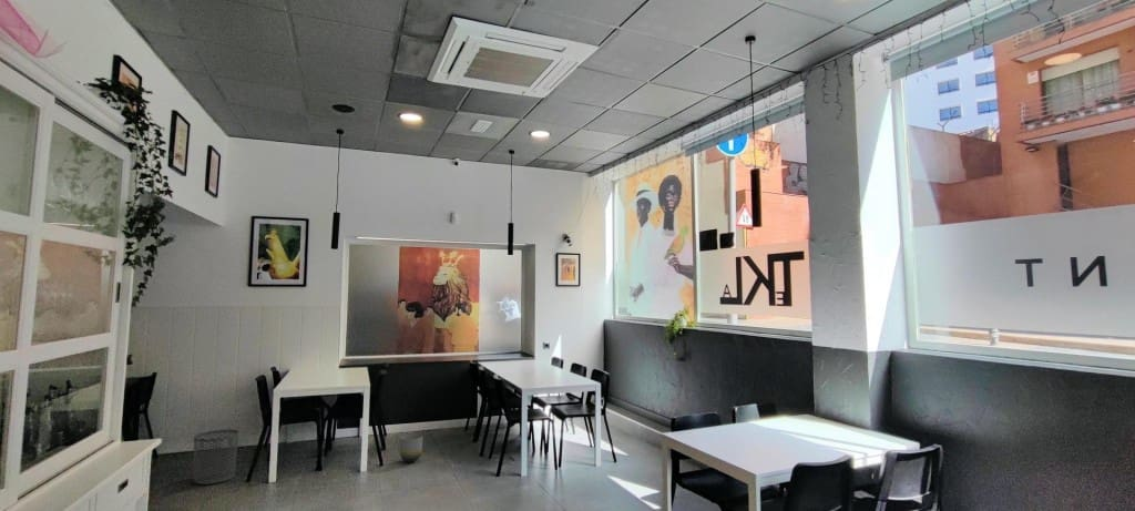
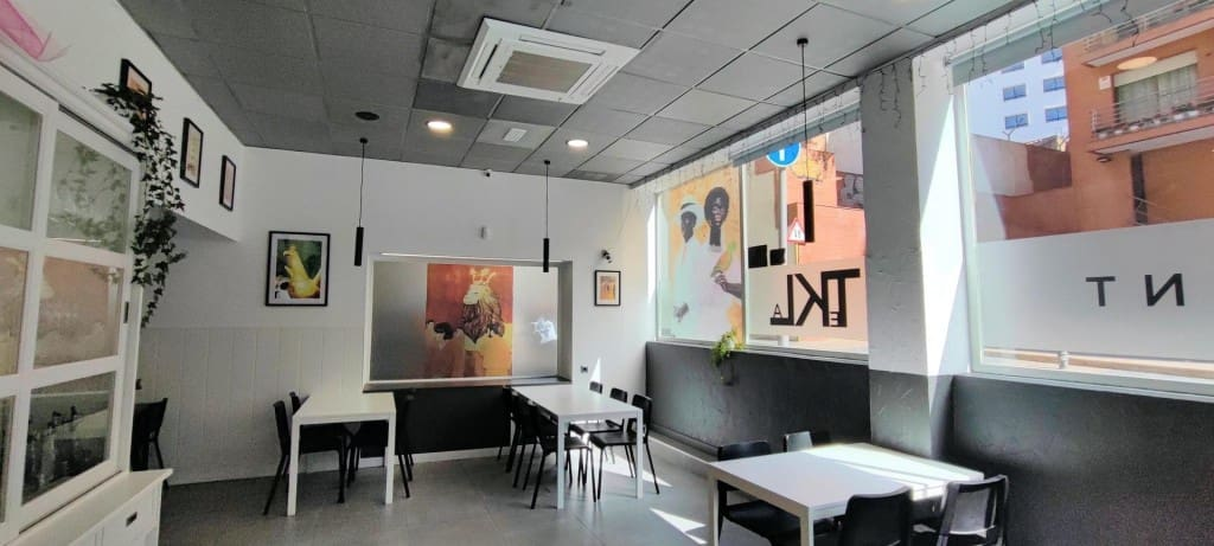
- waste bin [193,429,239,486]
- planter [399,433,423,463]
